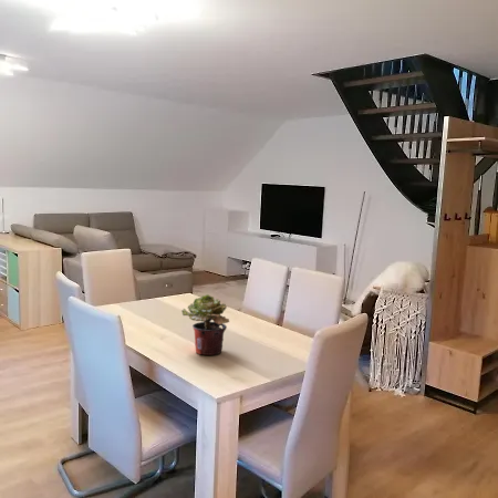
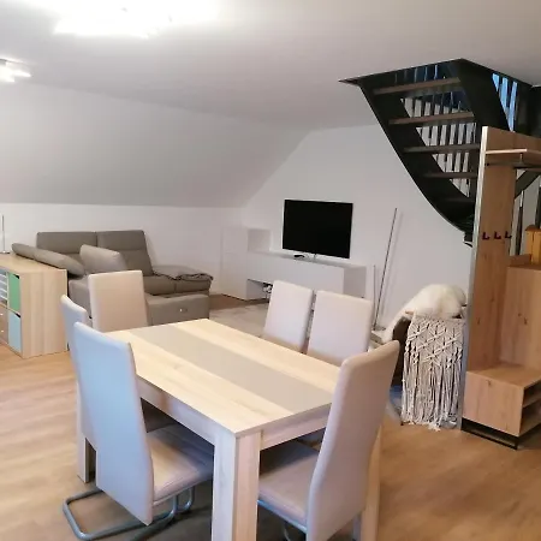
- potted plant [180,293,230,356]
